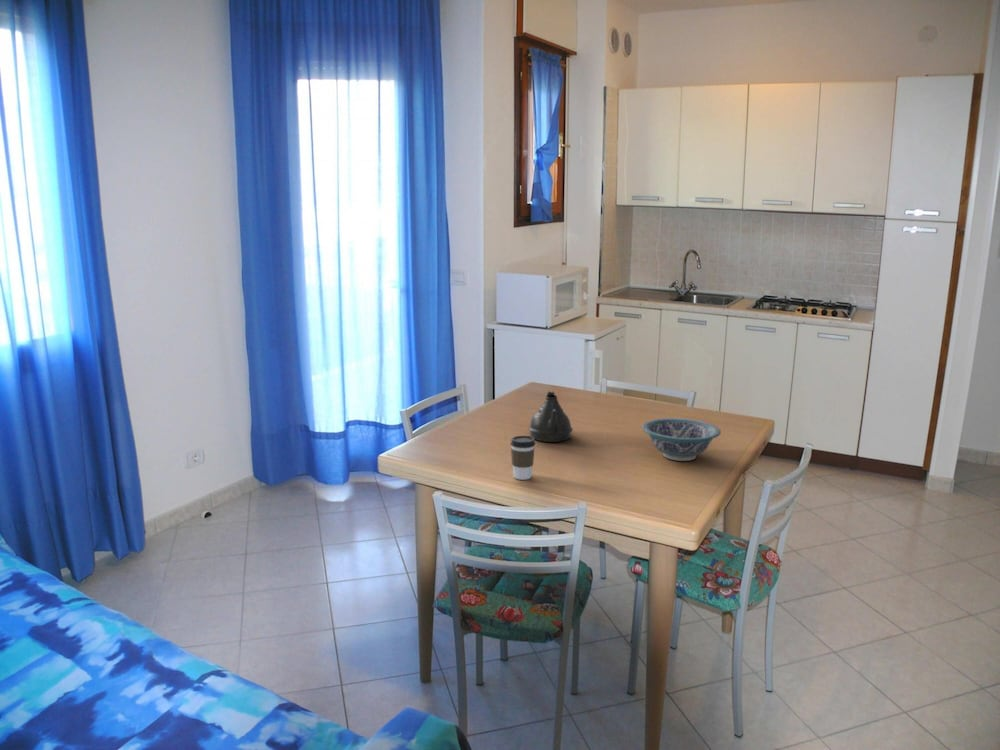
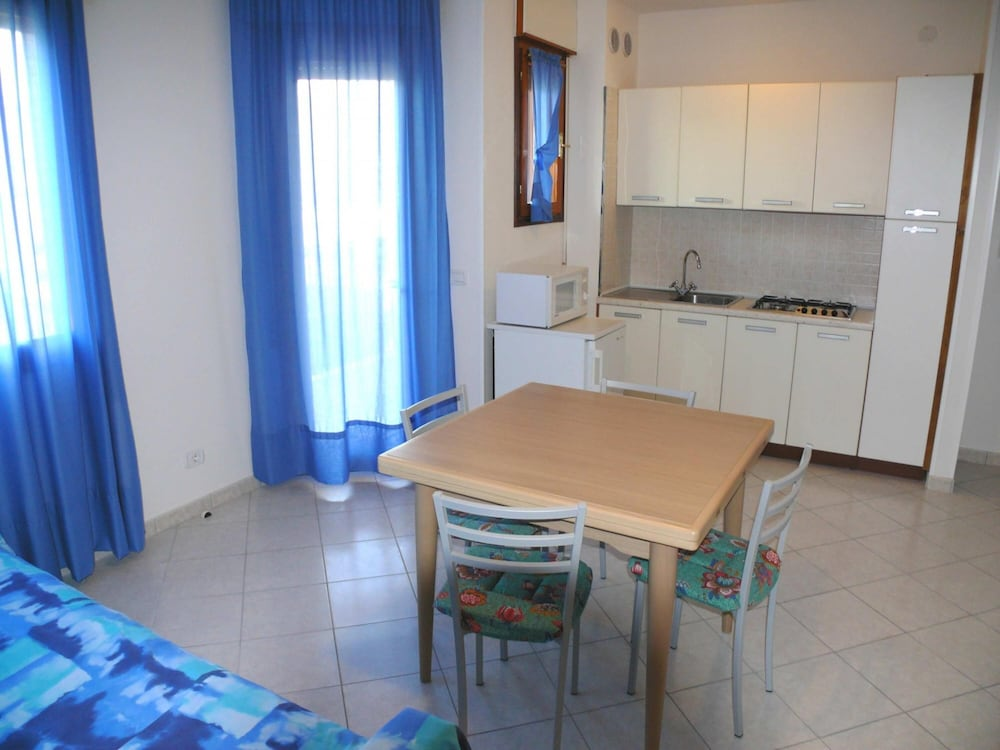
- teapot [527,390,574,443]
- coffee cup [509,435,536,481]
- bowl [641,417,722,462]
